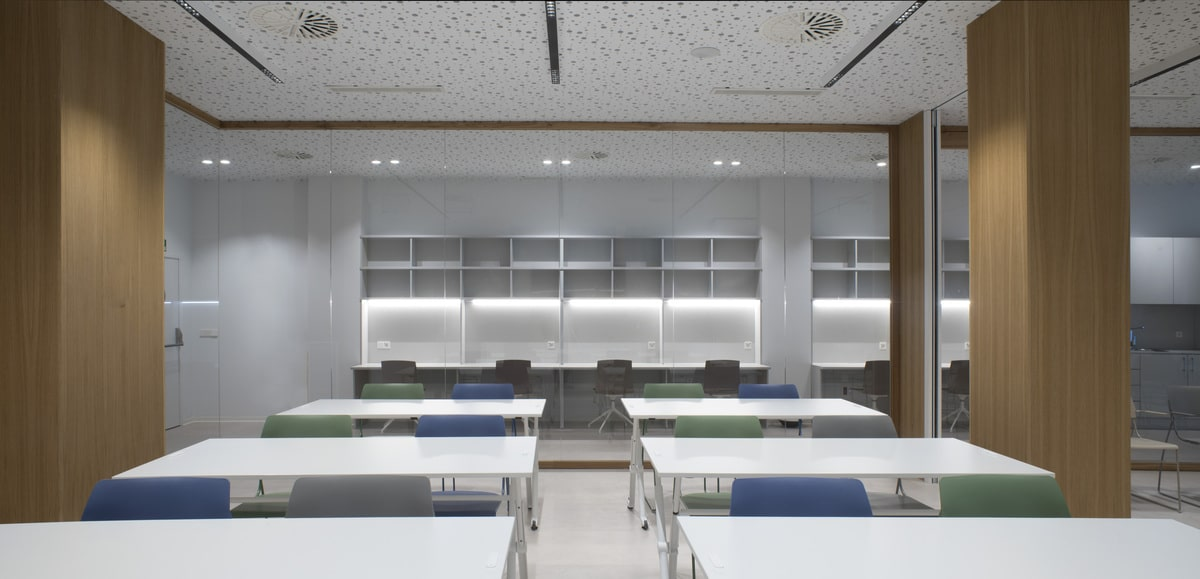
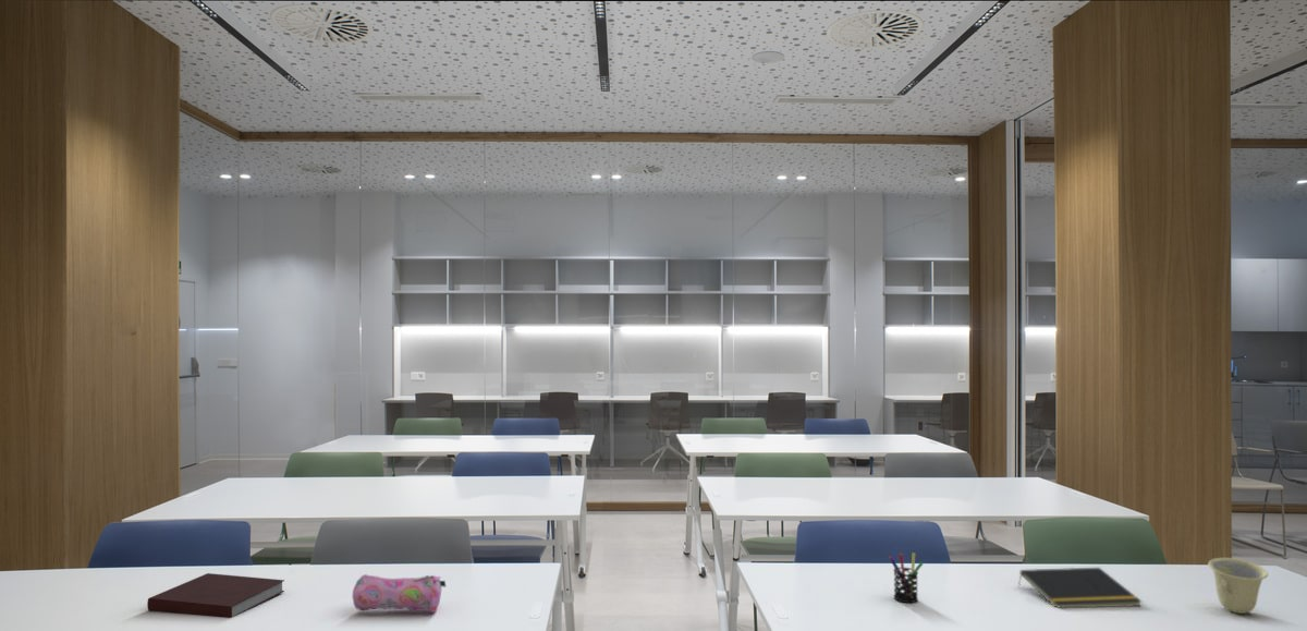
+ notepad [1017,567,1143,608]
+ pencil case [352,573,447,614]
+ cup [1208,557,1269,615]
+ pen holder [888,551,925,604]
+ notebook [146,572,285,619]
